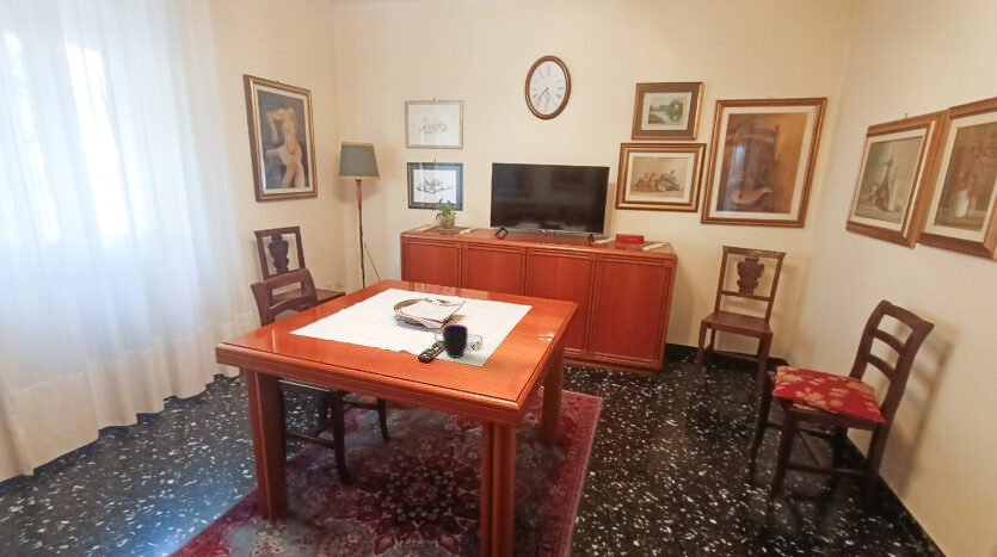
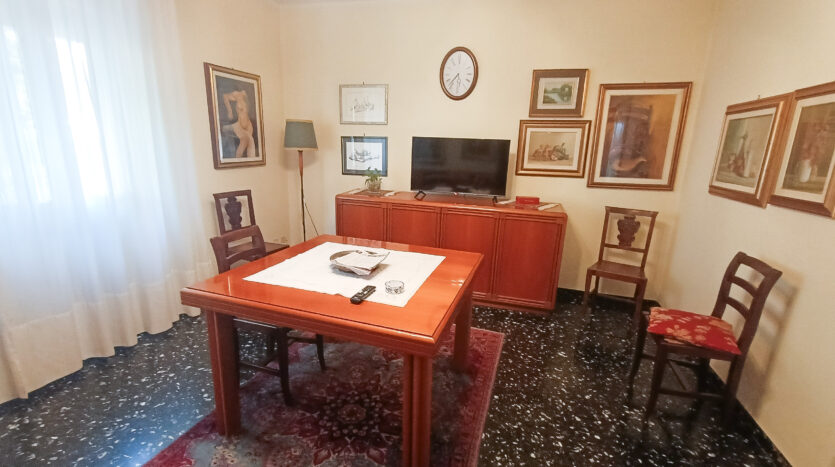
- cup [433,323,469,359]
